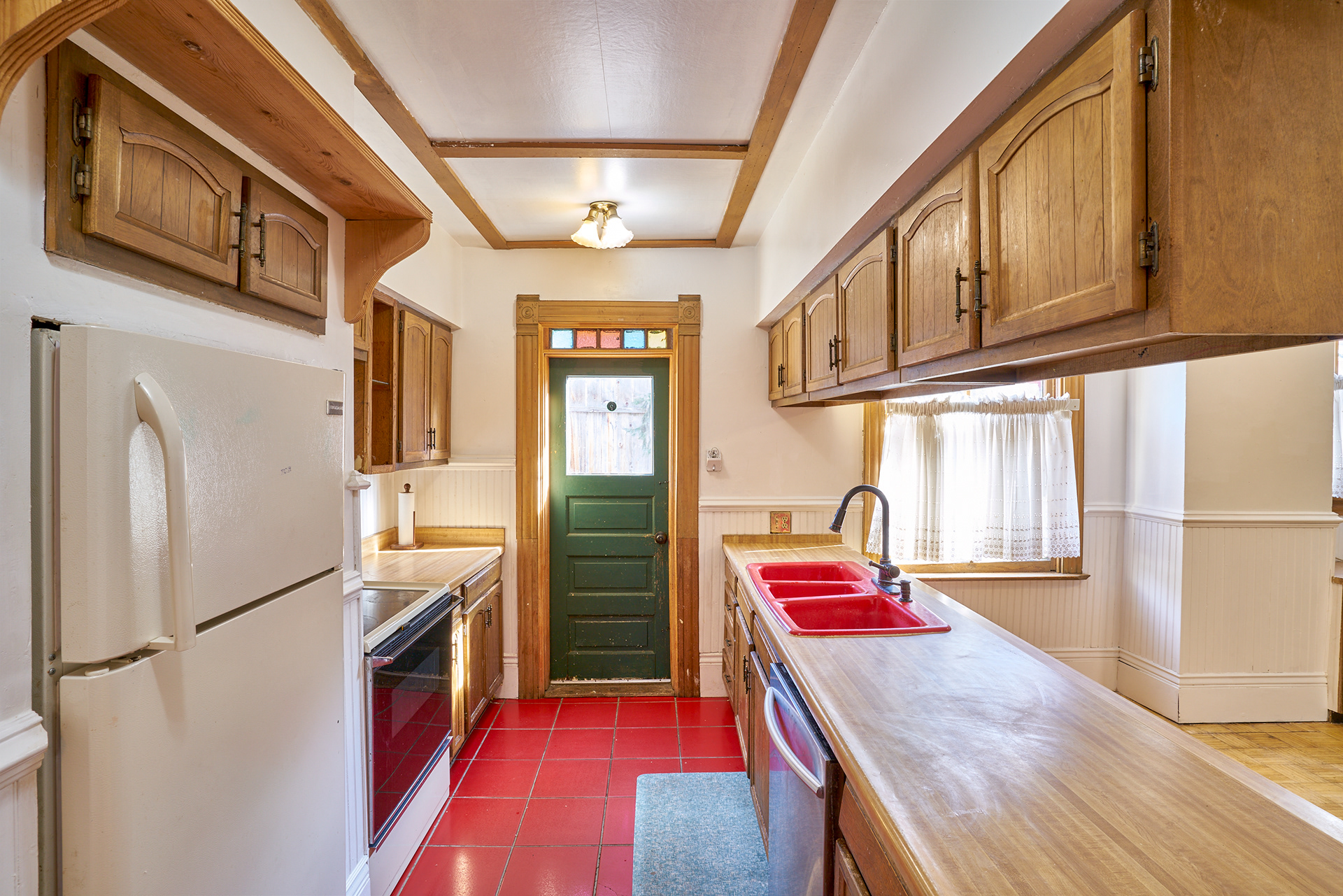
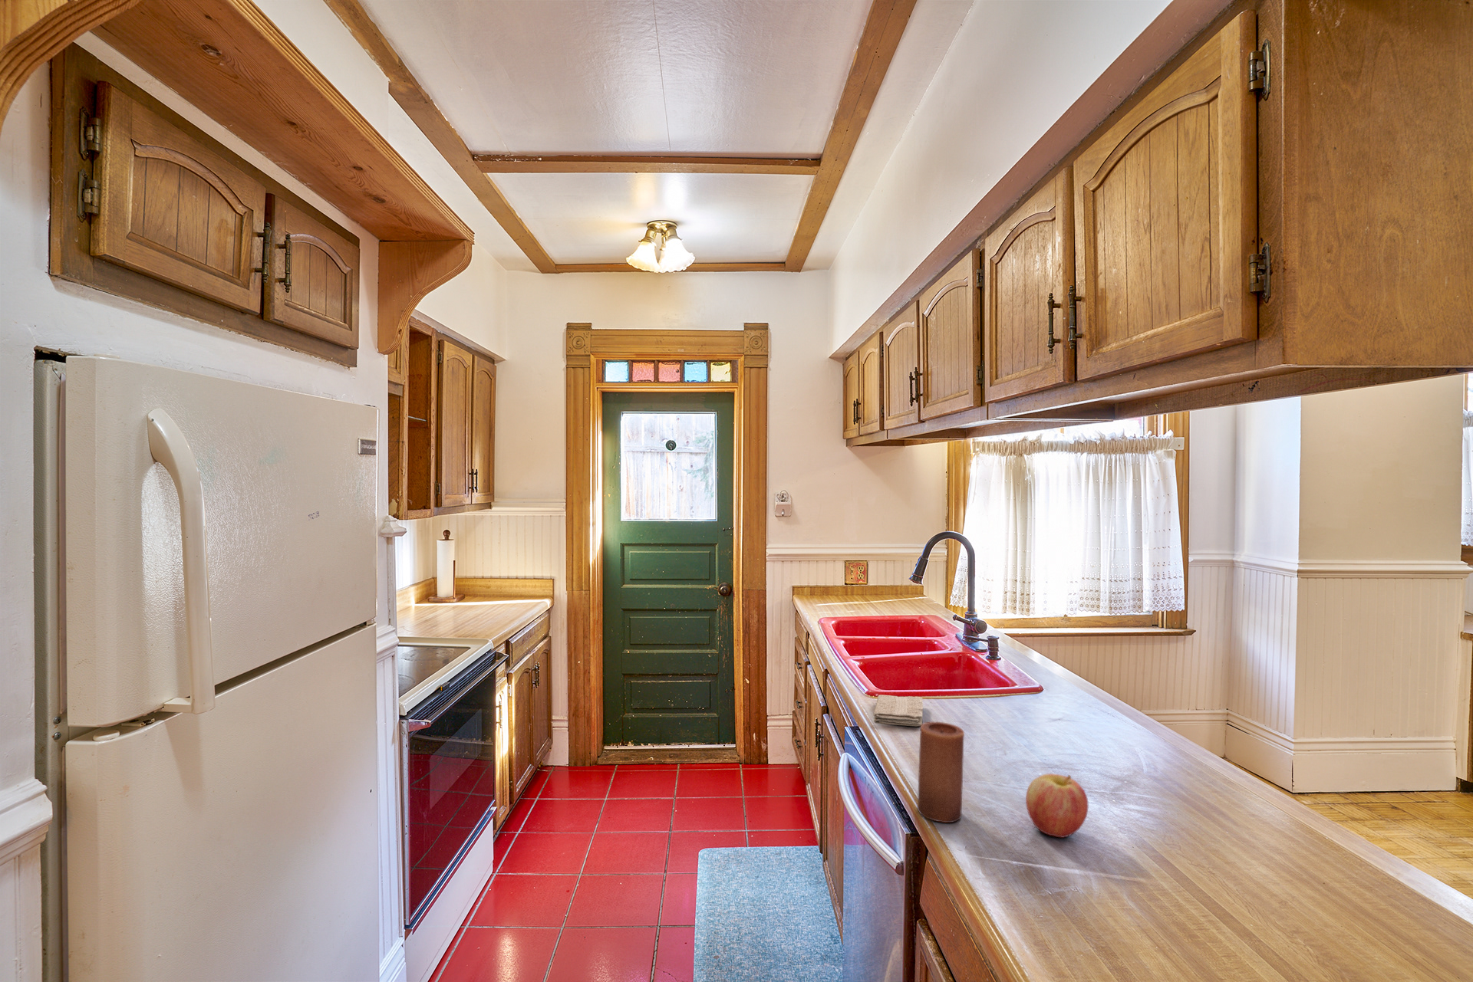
+ candle [917,720,965,823]
+ apple [1026,773,1089,838]
+ washcloth [873,695,924,728]
